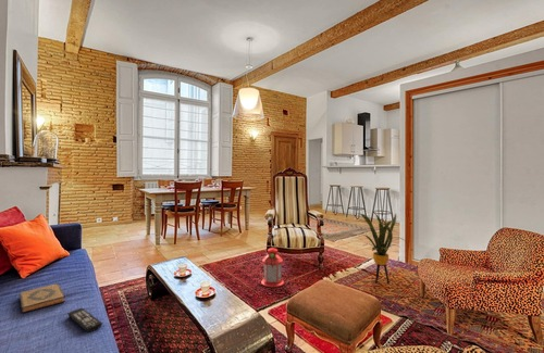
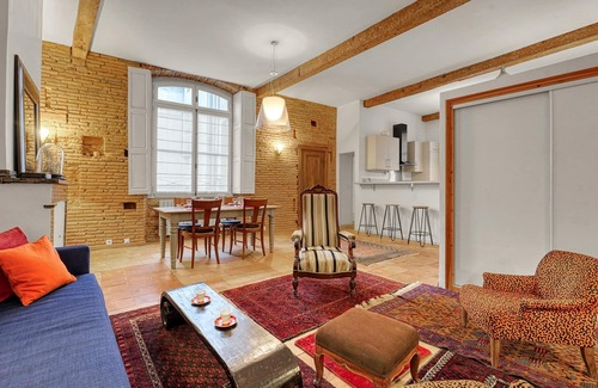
- hardback book [18,282,66,314]
- lantern [260,247,285,289]
- remote control [66,307,103,333]
- house plant [357,211,405,283]
